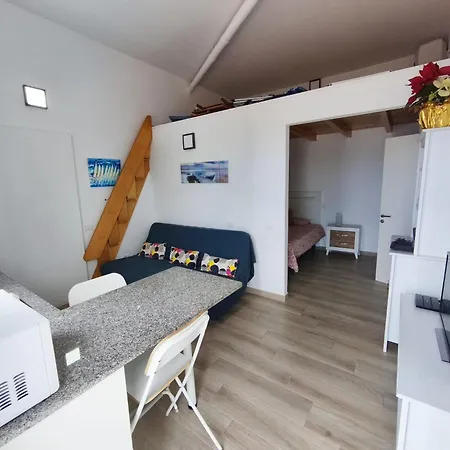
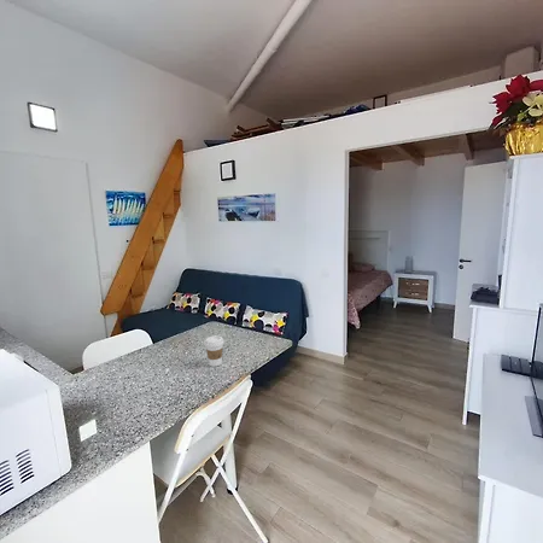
+ coffee cup [203,334,226,368]
